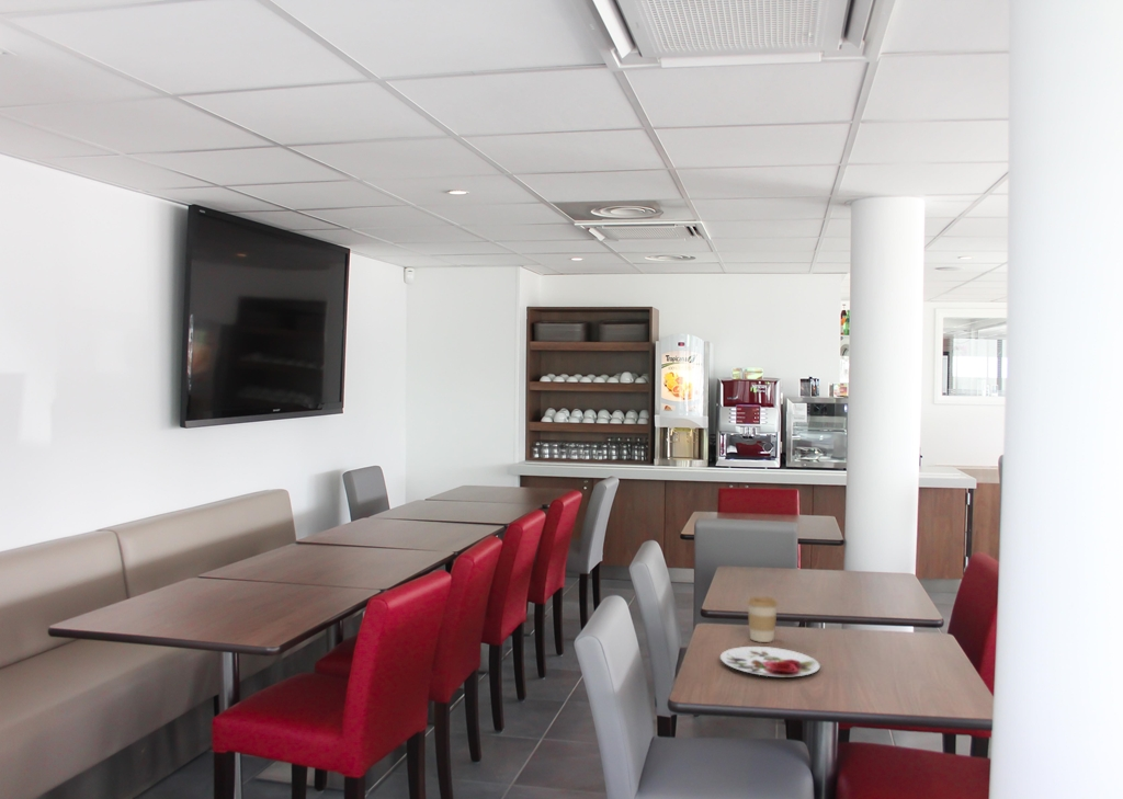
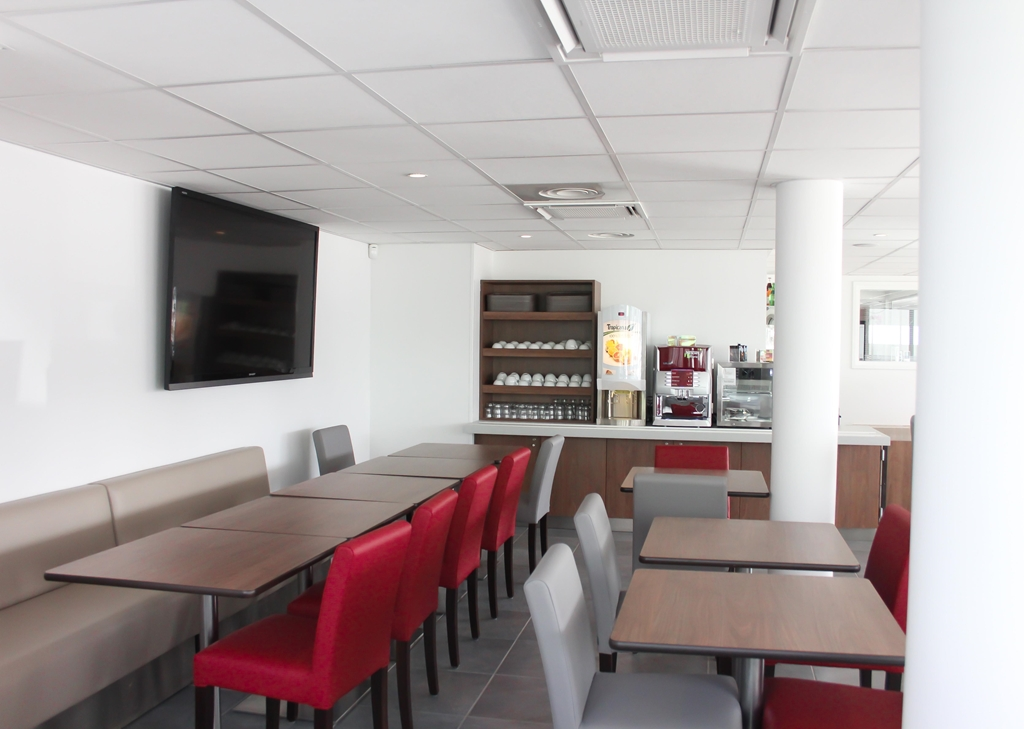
- coffee cup [746,596,780,643]
- plate [719,646,821,677]
